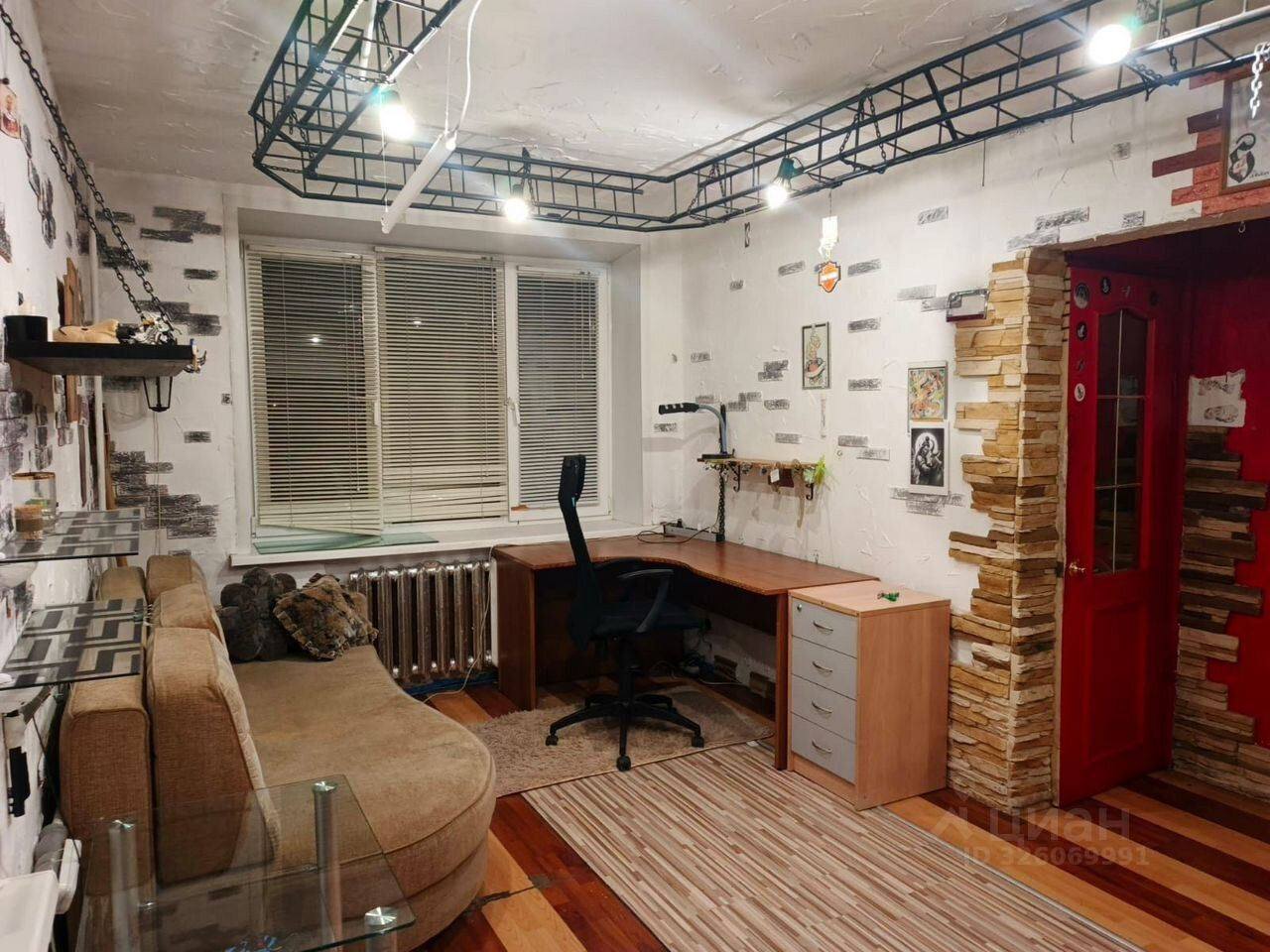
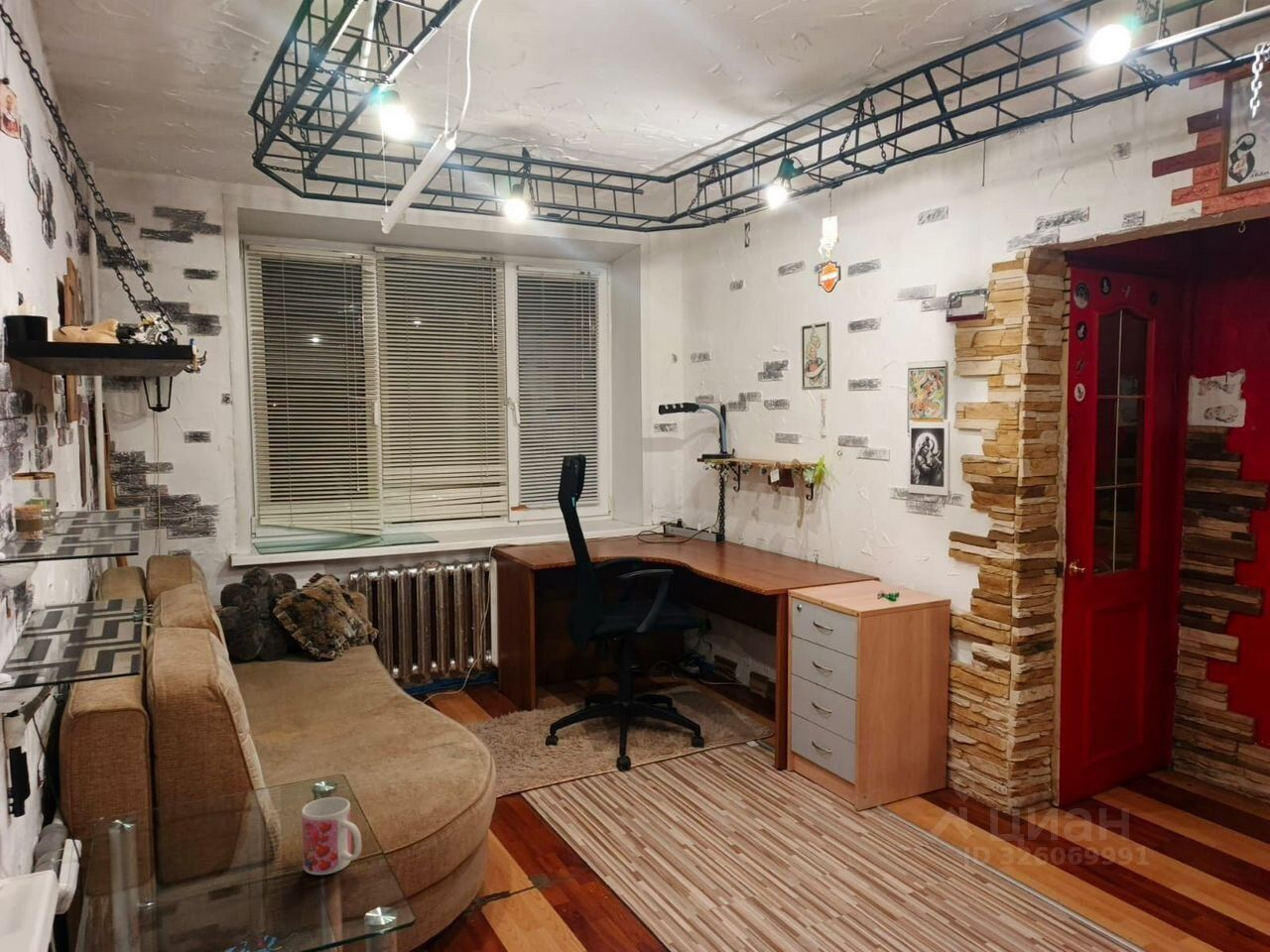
+ mug [301,796,362,876]
